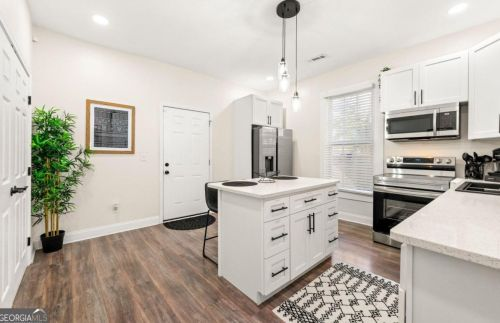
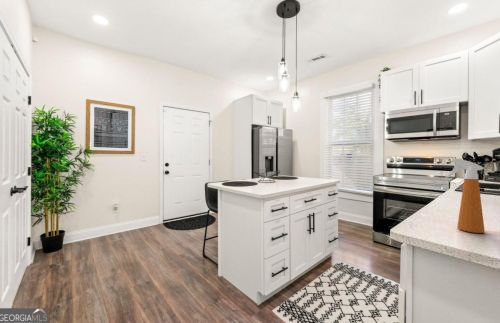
+ spray bottle [444,158,486,234]
